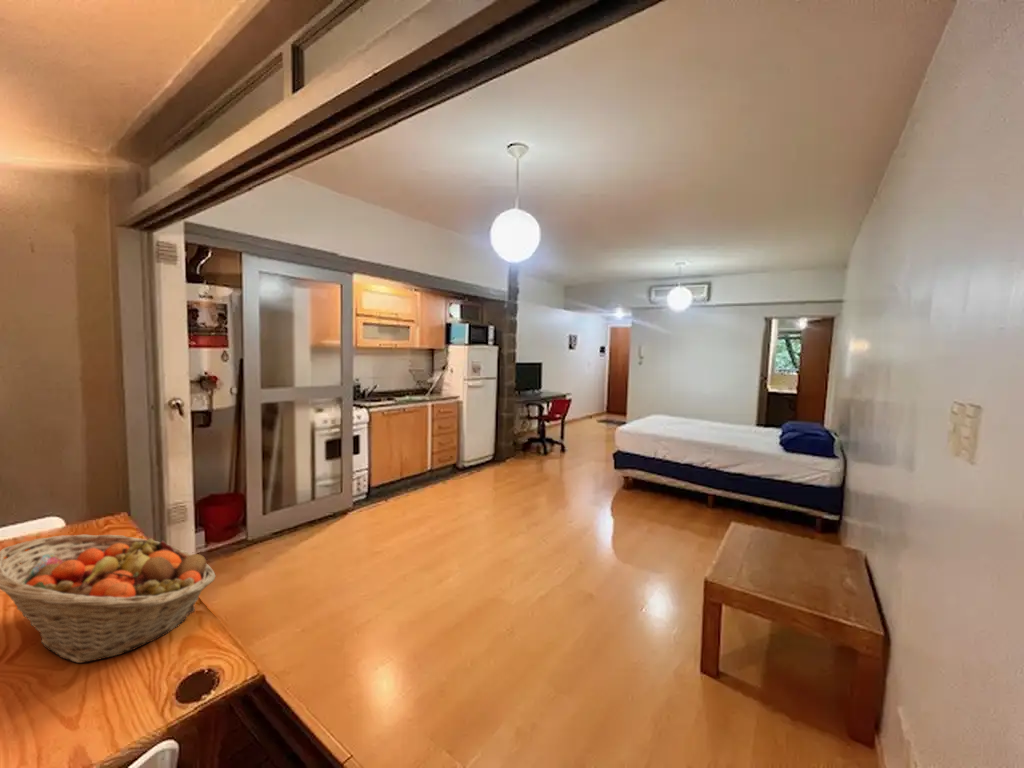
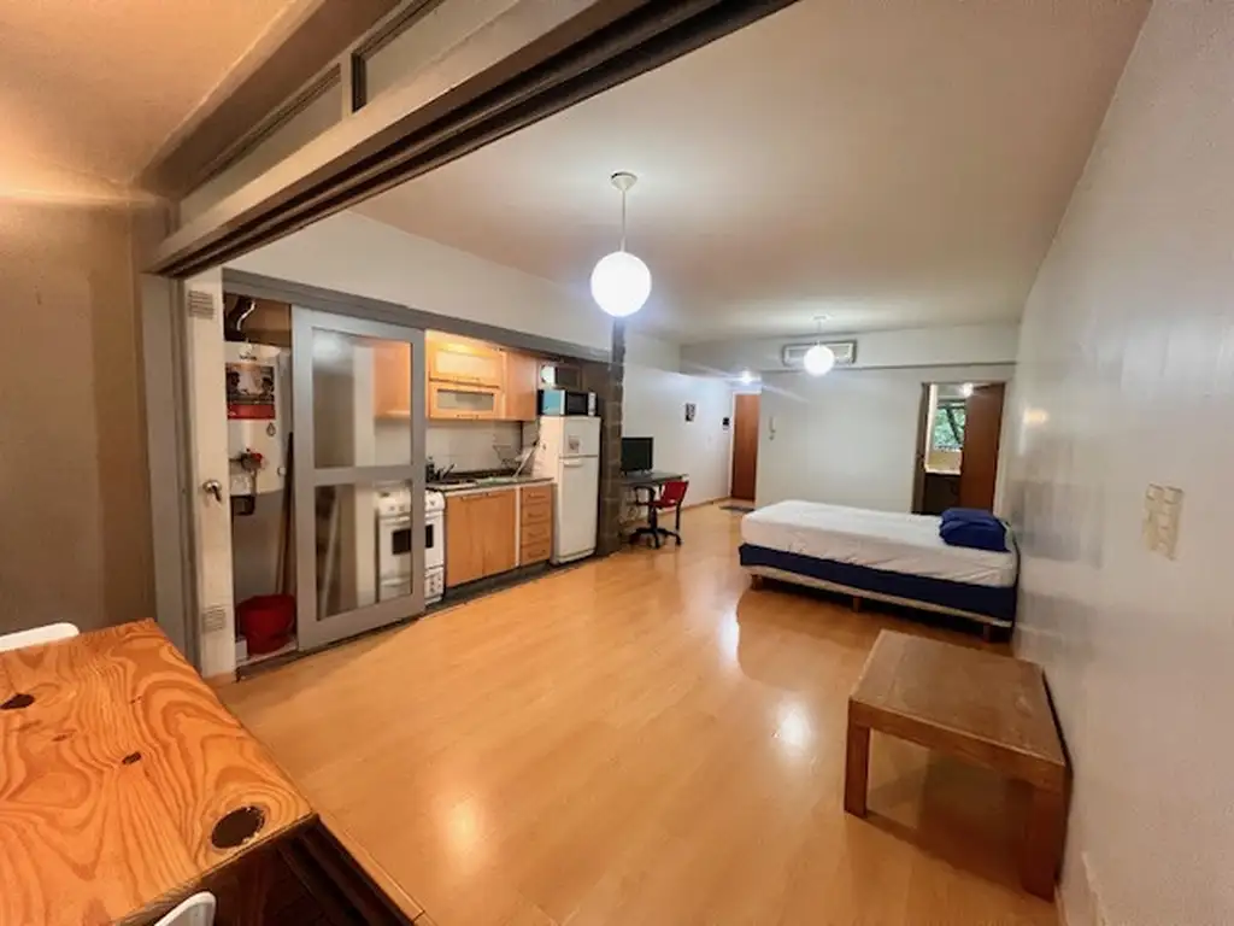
- fruit basket [0,534,217,664]
